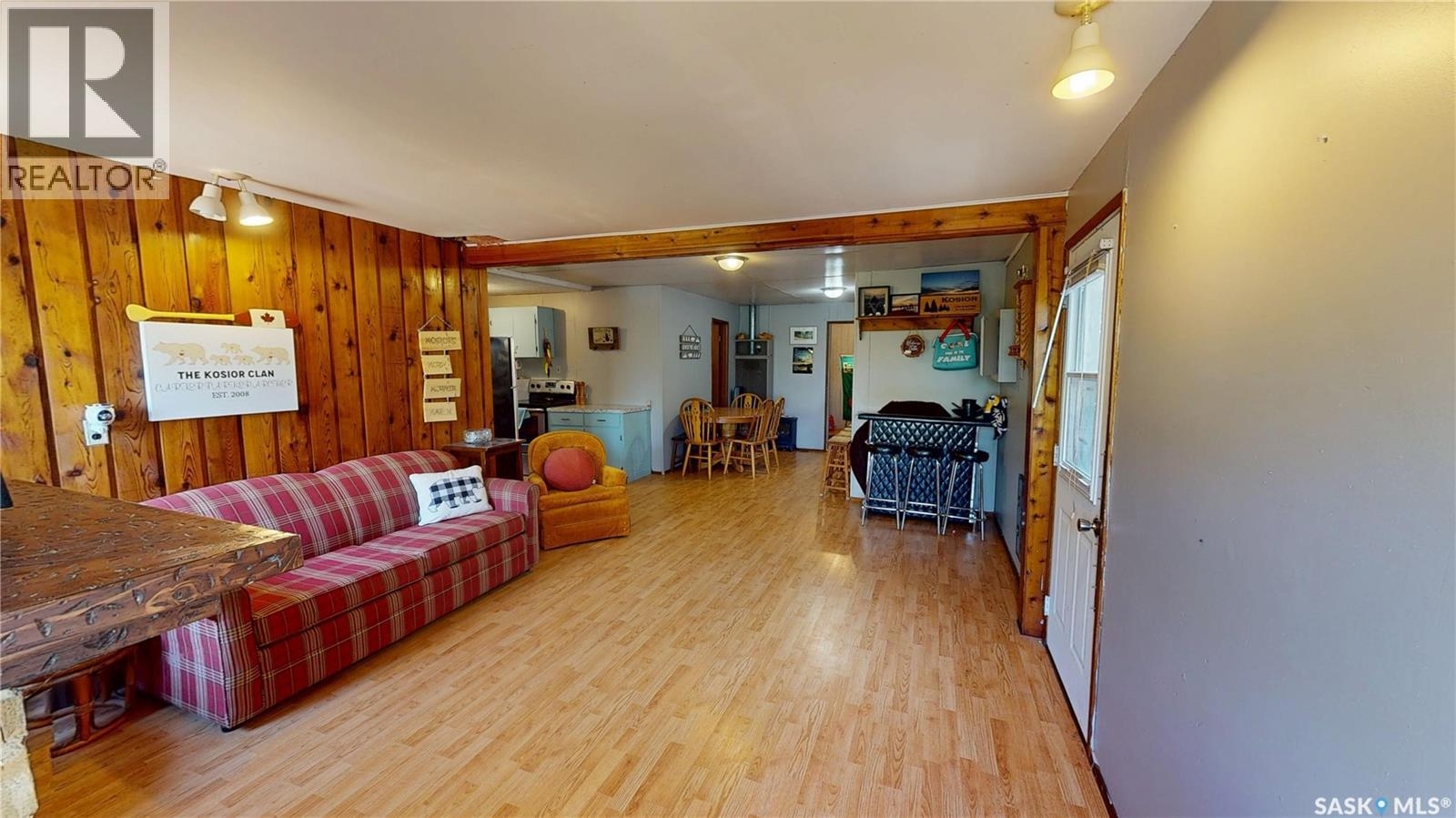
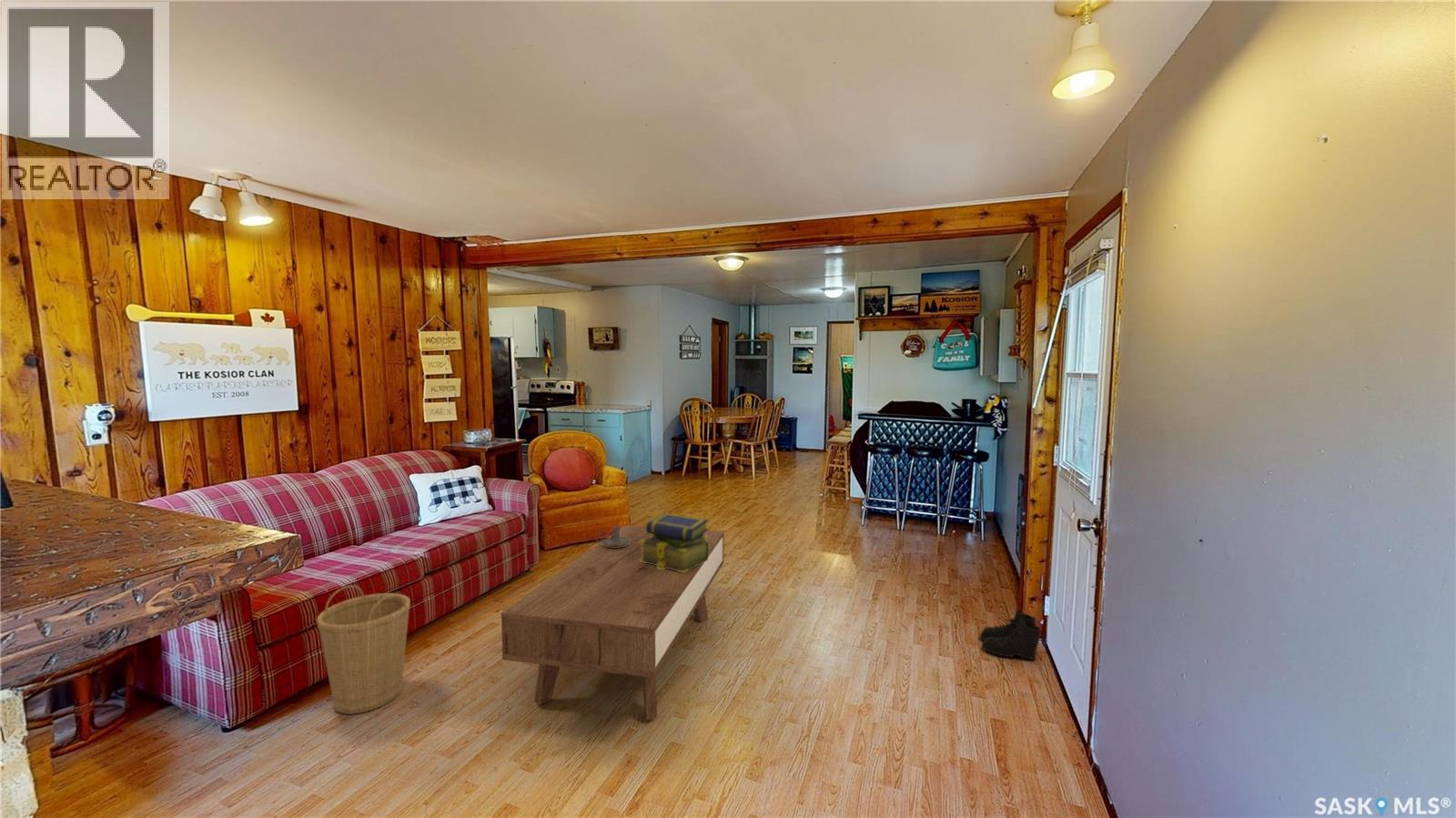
+ boots [978,608,1042,661]
+ candle holder [595,525,630,548]
+ stack of books [640,512,709,572]
+ coffee table [501,524,725,721]
+ basket [316,584,411,715]
